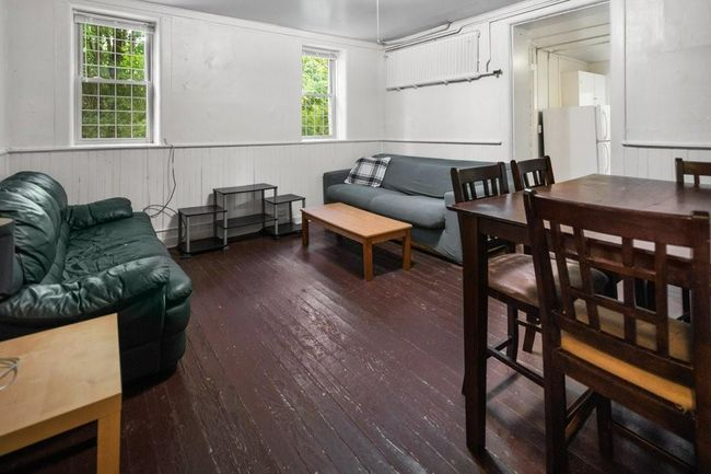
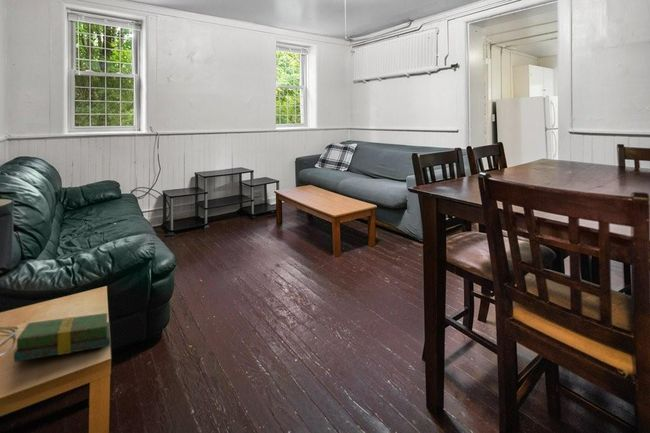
+ book [13,312,111,363]
